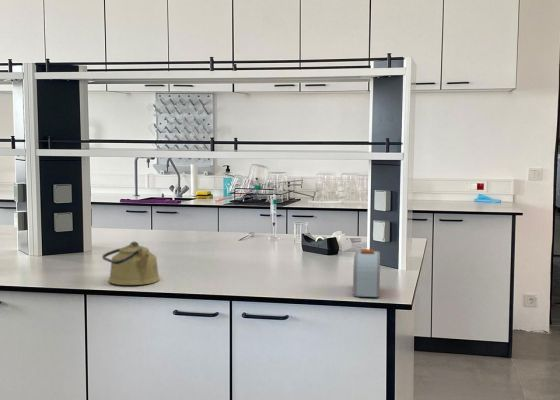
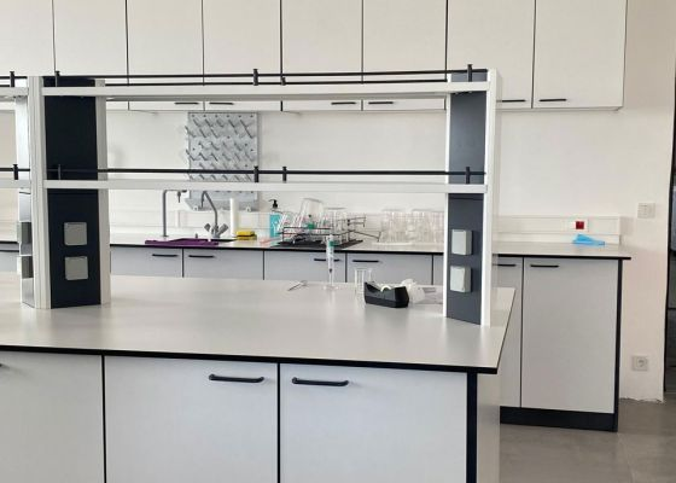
- alarm clock [352,248,381,298]
- kettle [101,240,161,286]
